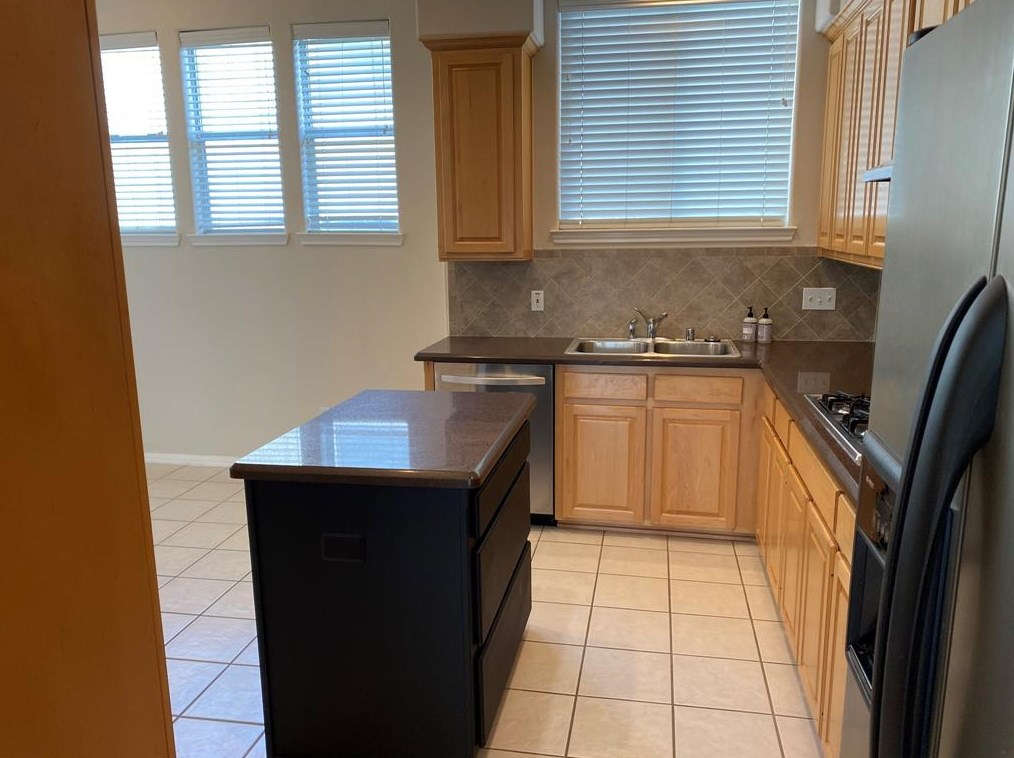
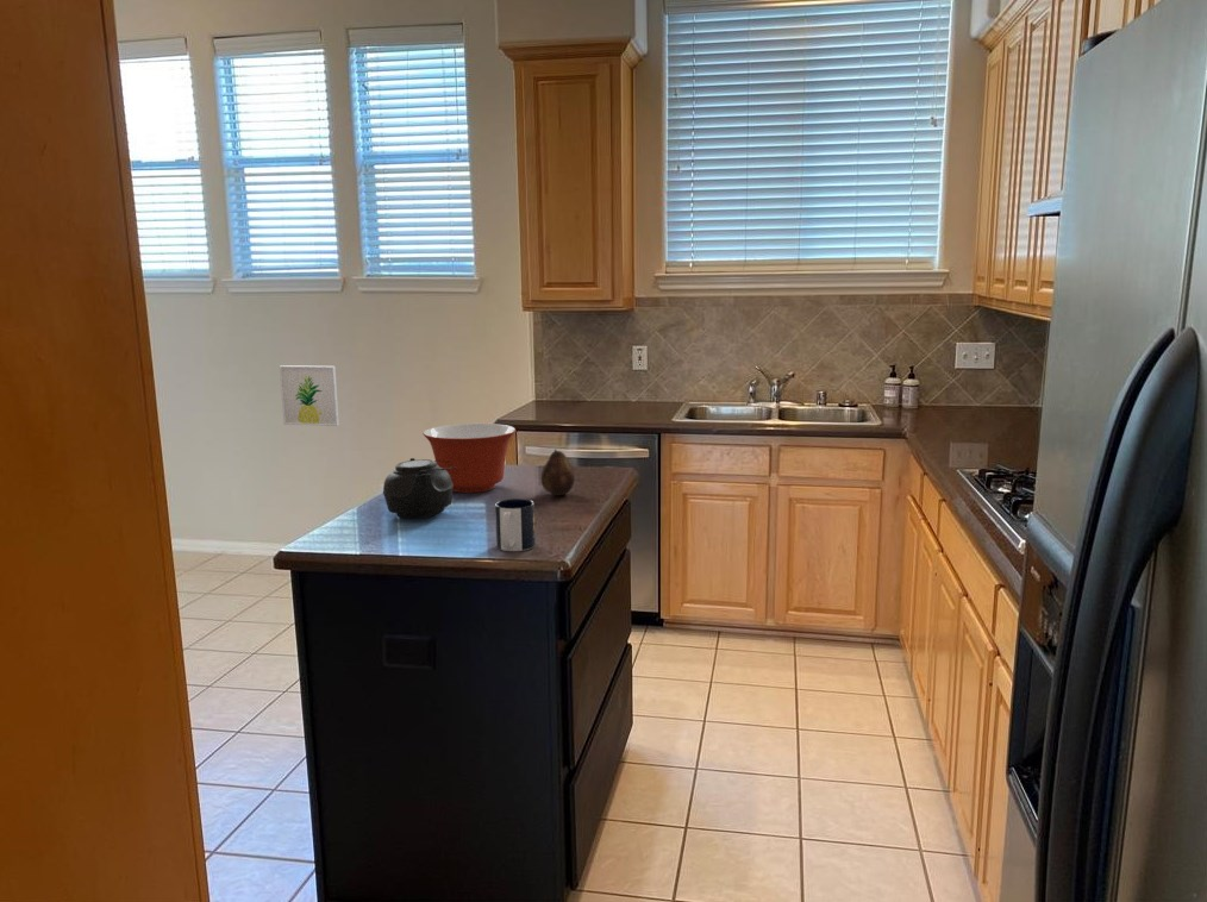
+ fruit [539,449,576,496]
+ mug [494,497,537,552]
+ teapot [382,457,456,520]
+ mixing bowl [421,422,517,494]
+ wall art [279,364,340,427]
